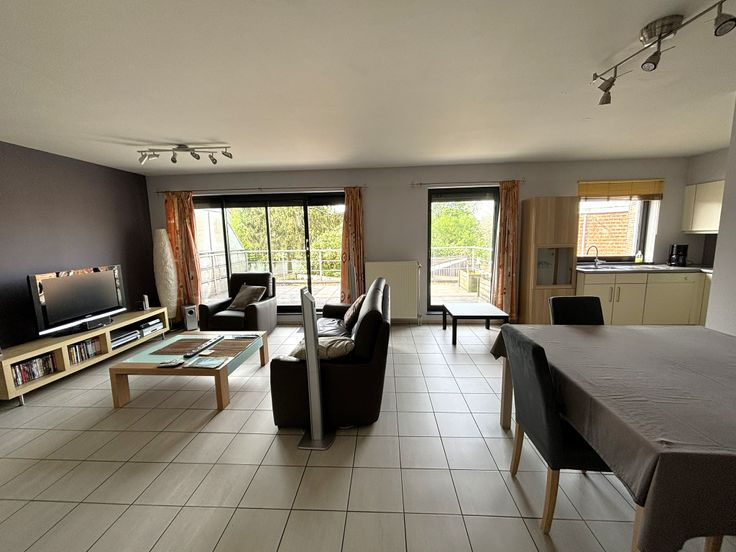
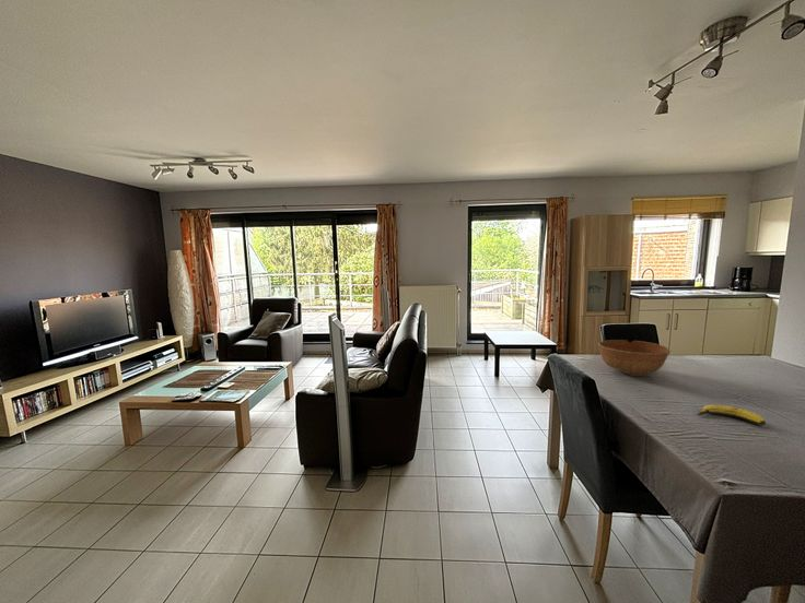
+ bowl [597,339,672,377]
+ banana [697,404,767,426]
